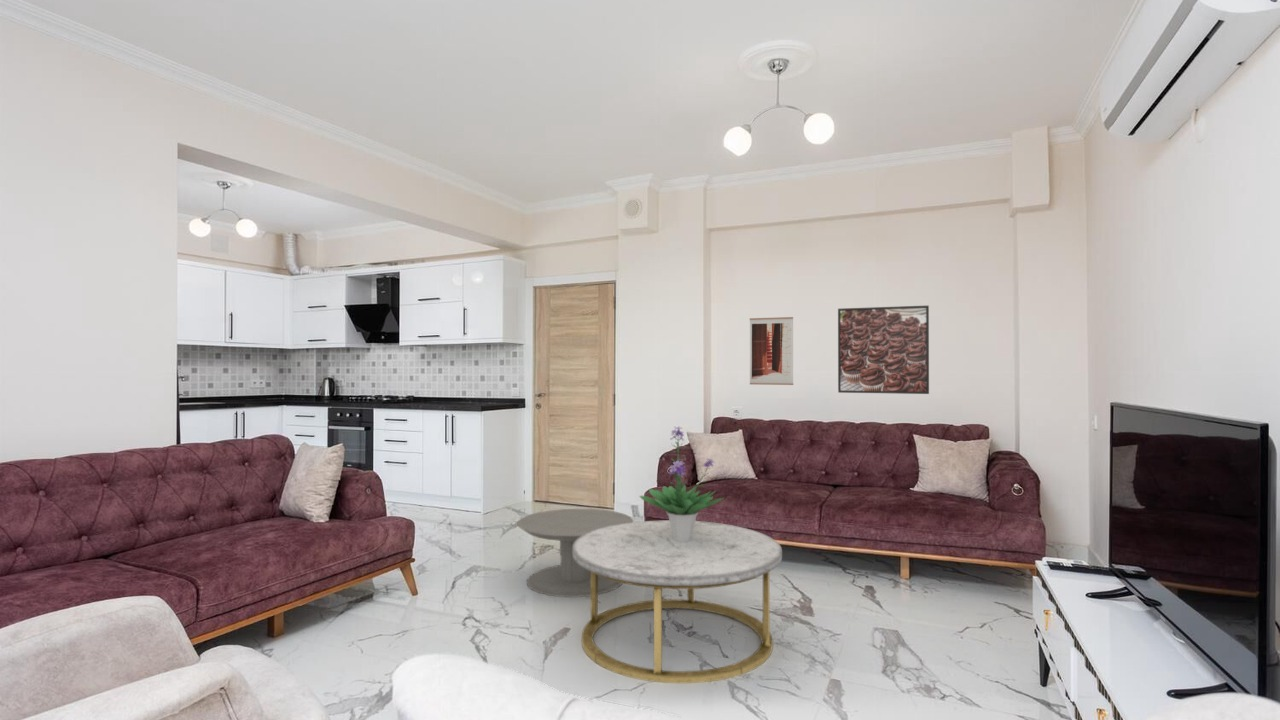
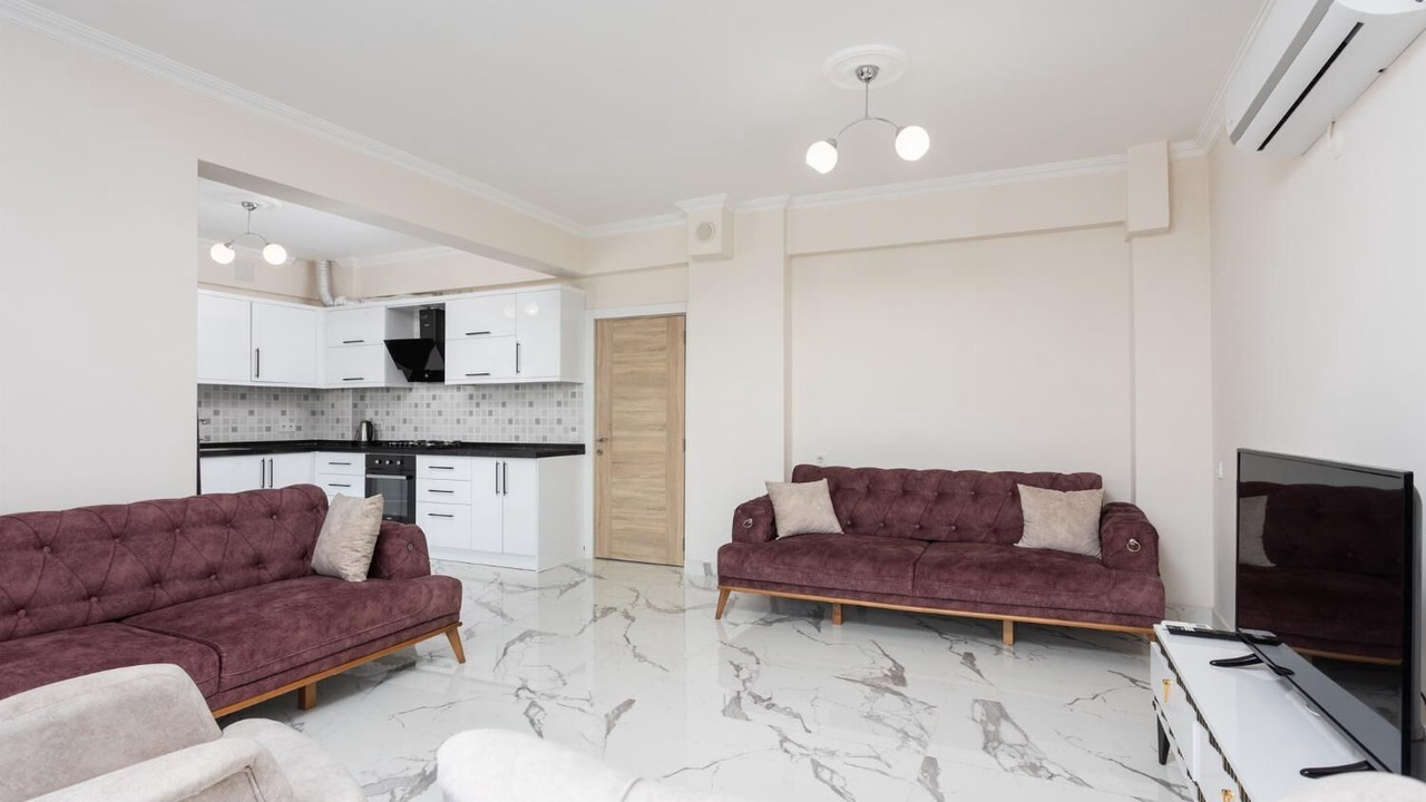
- side table [516,508,635,598]
- coffee table [573,519,783,684]
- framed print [837,305,930,395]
- wall art [749,316,794,386]
- potted plant [638,425,725,541]
